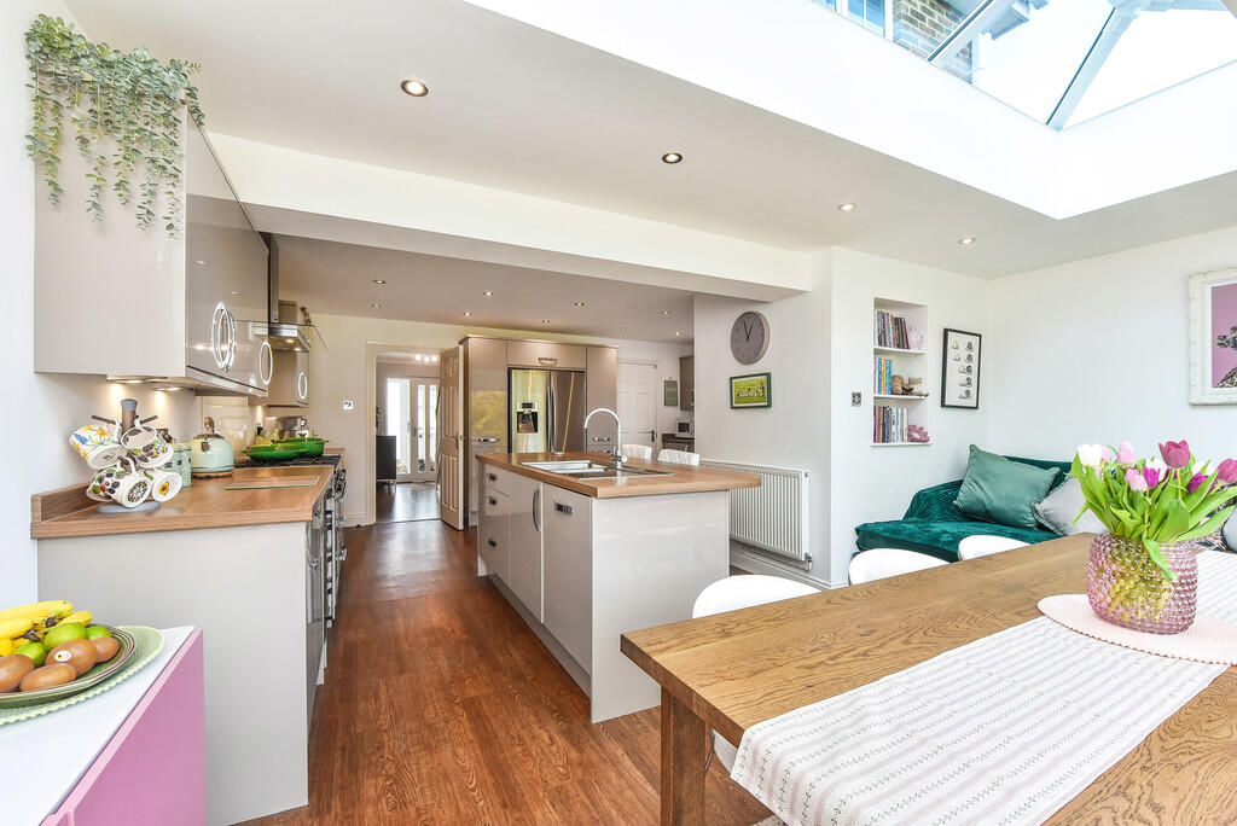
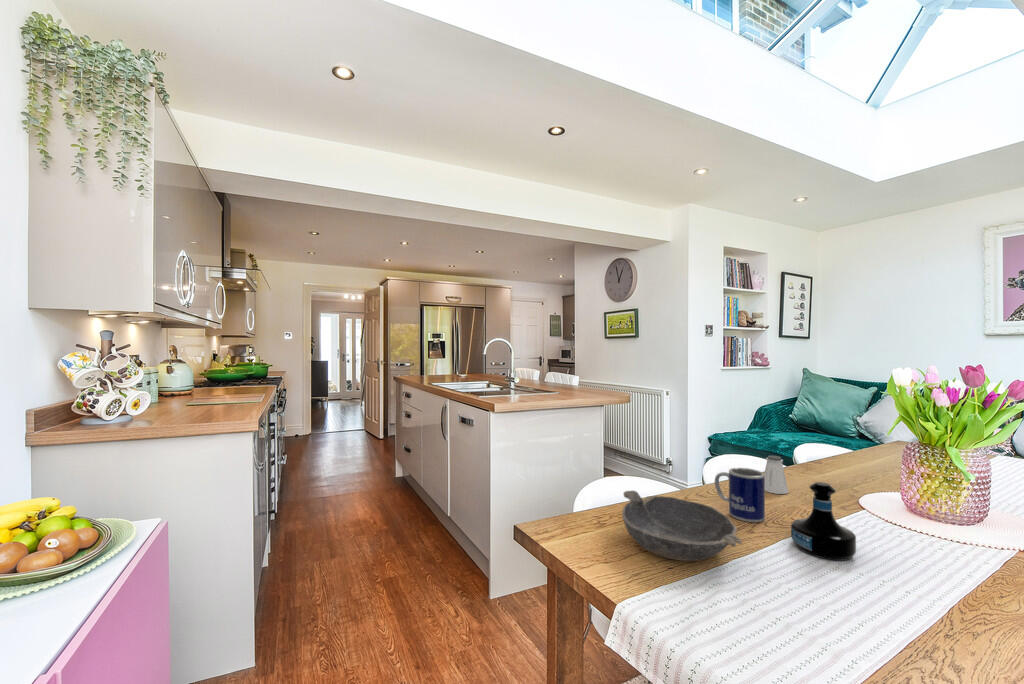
+ tequila bottle [790,481,857,562]
+ bowl [621,489,743,562]
+ saltshaker [763,455,789,495]
+ mug [714,467,766,523]
